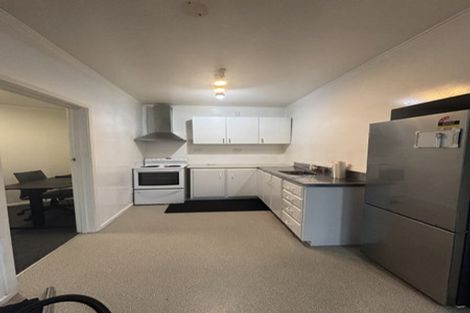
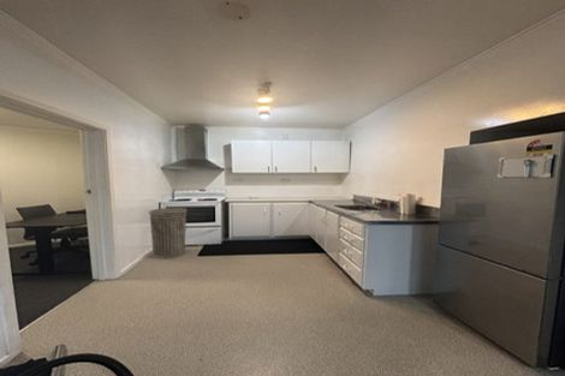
+ trash can [148,207,188,261]
